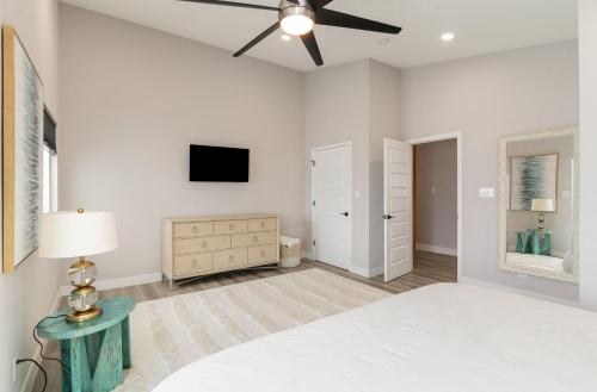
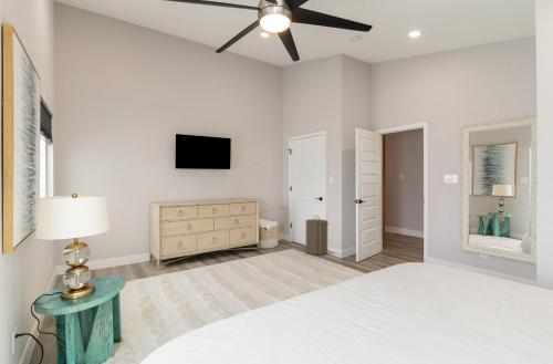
+ laundry hamper [304,215,330,256]
